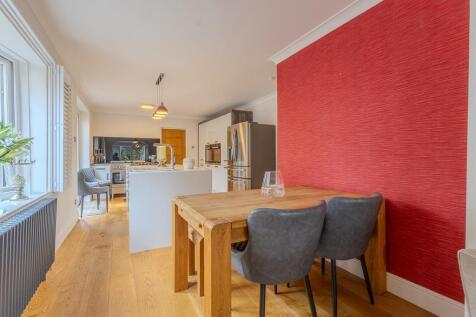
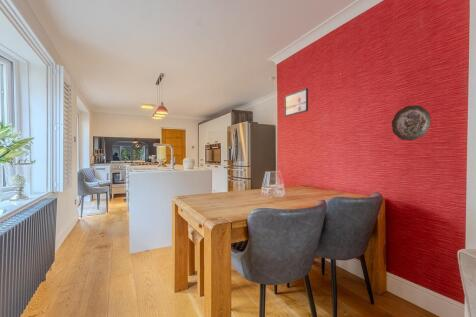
+ decorative plate [391,105,432,141]
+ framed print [284,87,309,117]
